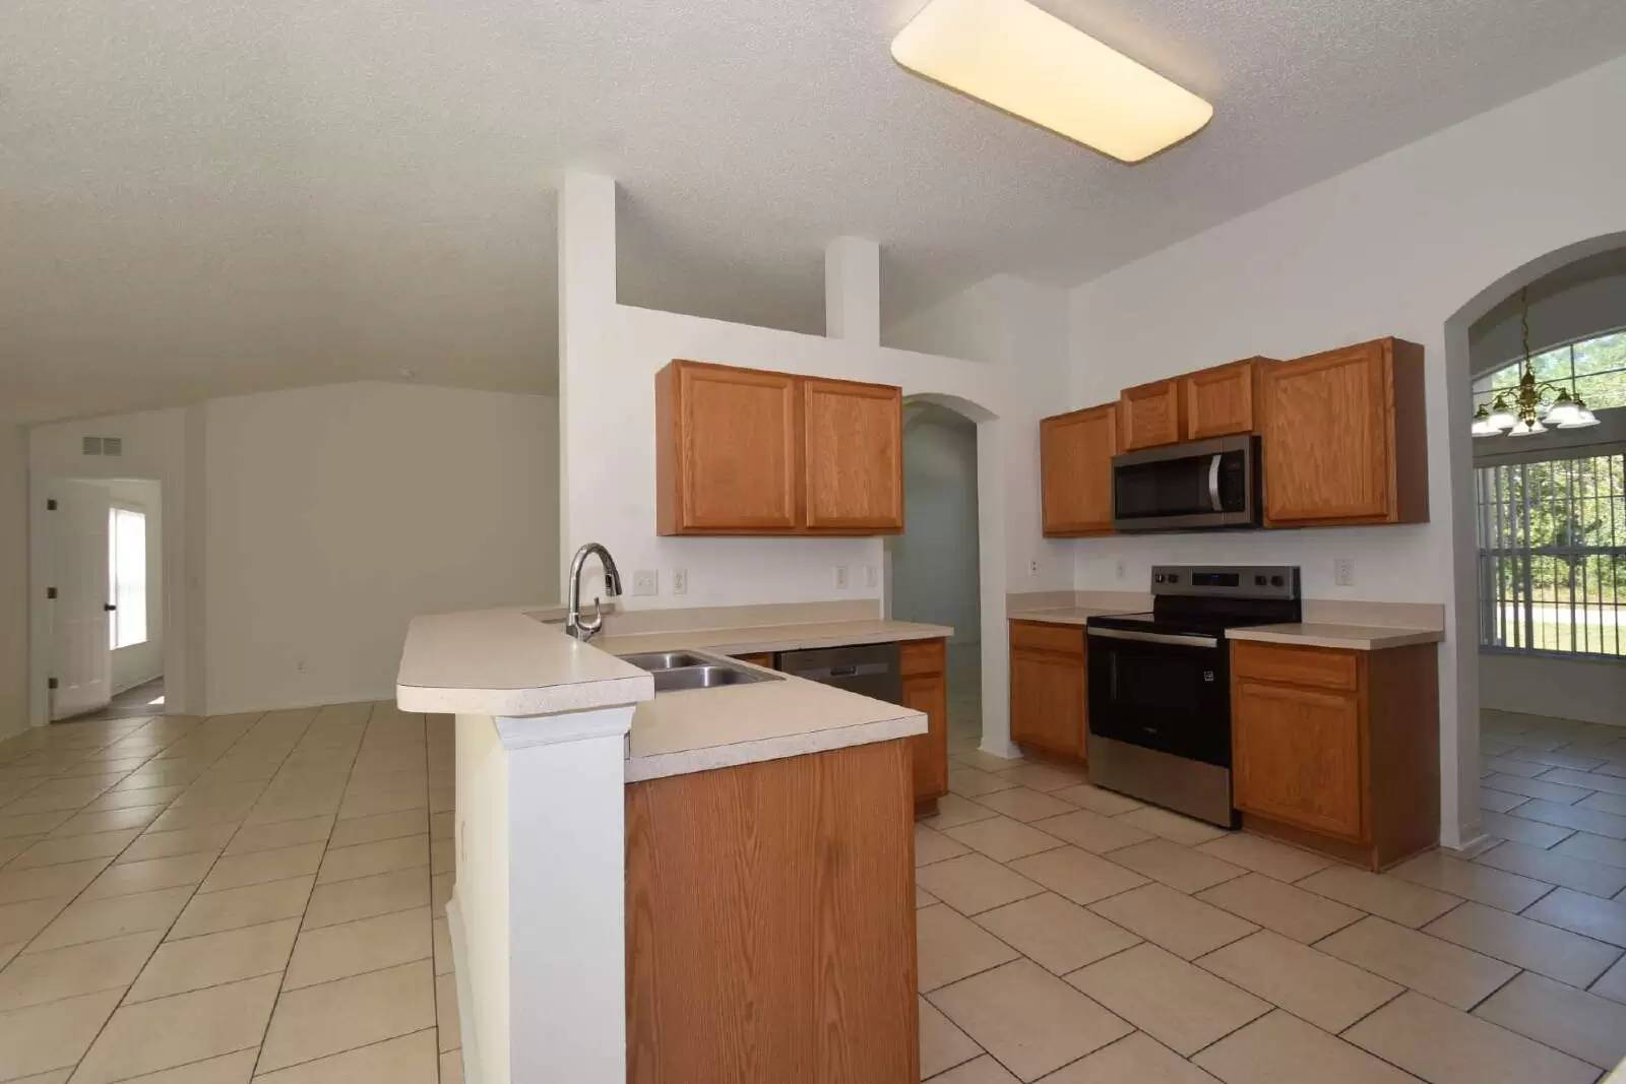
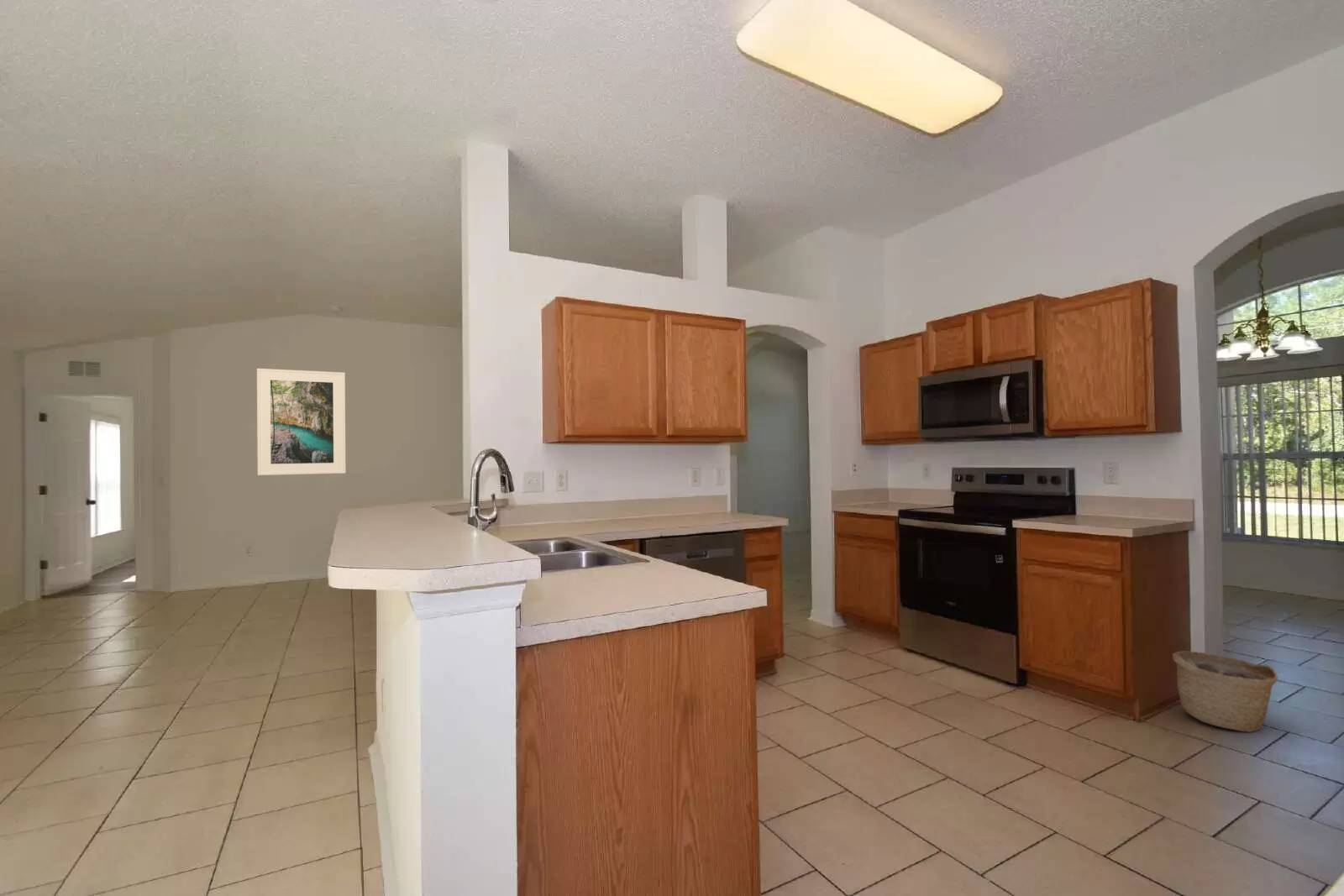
+ basket [1172,650,1278,733]
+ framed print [256,368,347,476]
